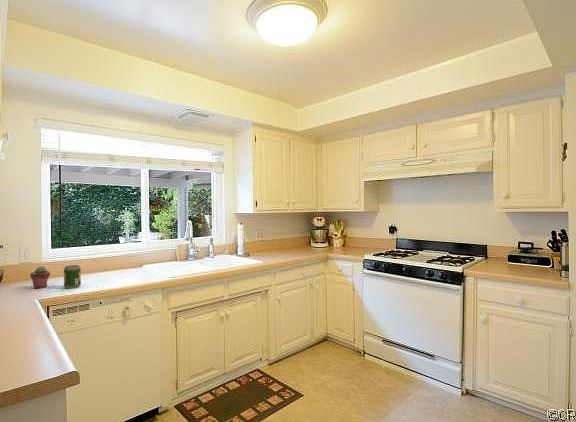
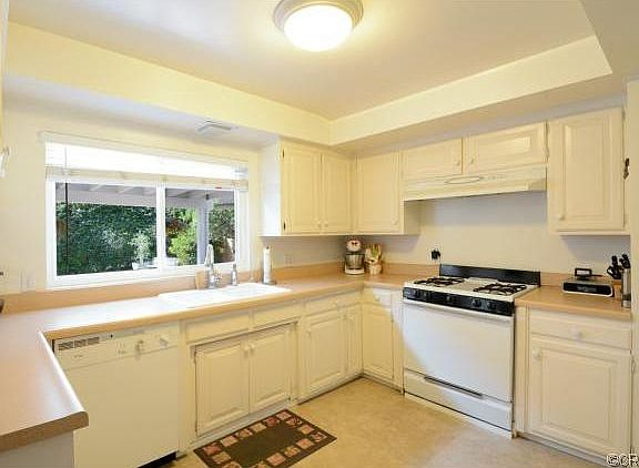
- soda can [63,264,82,289]
- potted succulent [29,265,51,289]
